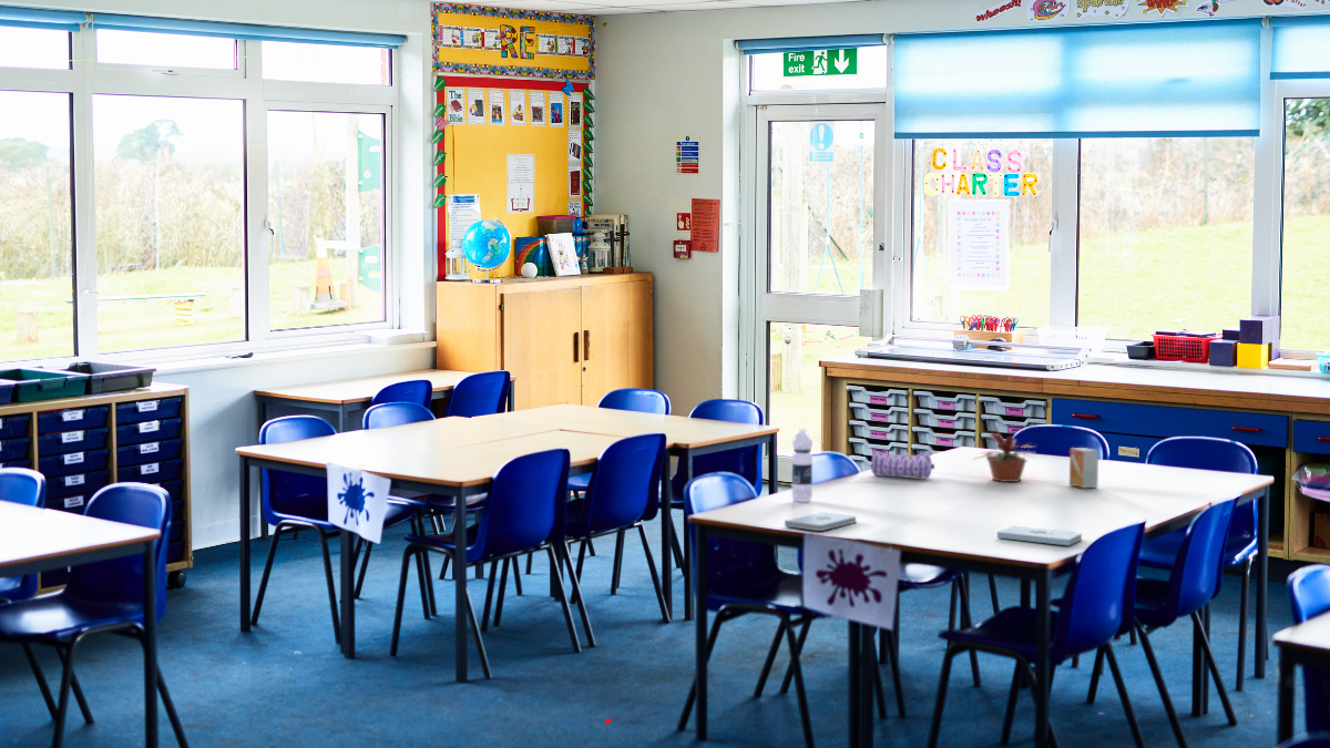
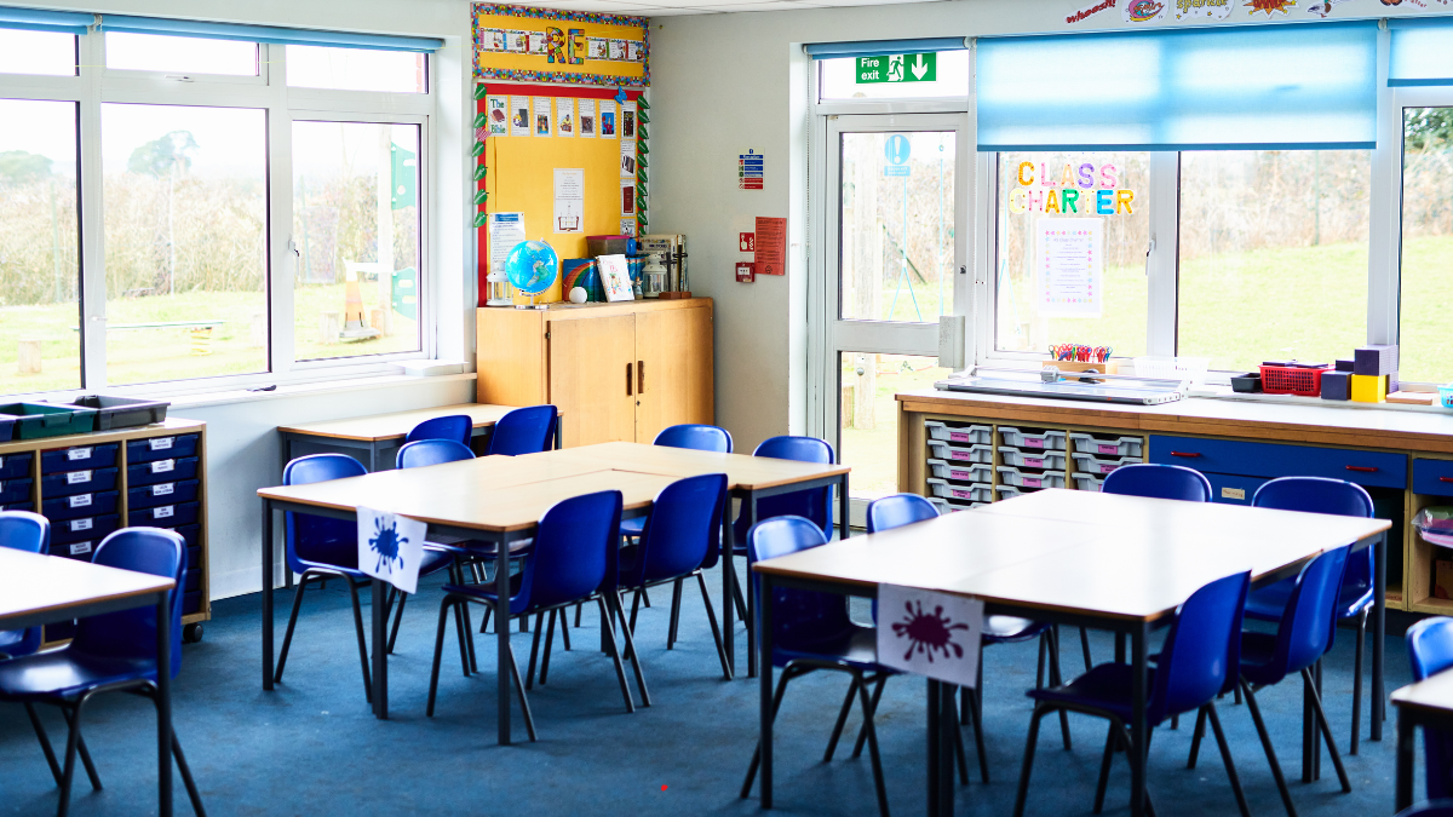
- pencil case [870,449,935,480]
- potted plant [971,422,1039,483]
- water bottle [791,427,814,503]
- small box [1068,447,1099,489]
- notepad [784,511,858,532]
- notepad [996,525,1083,546]
